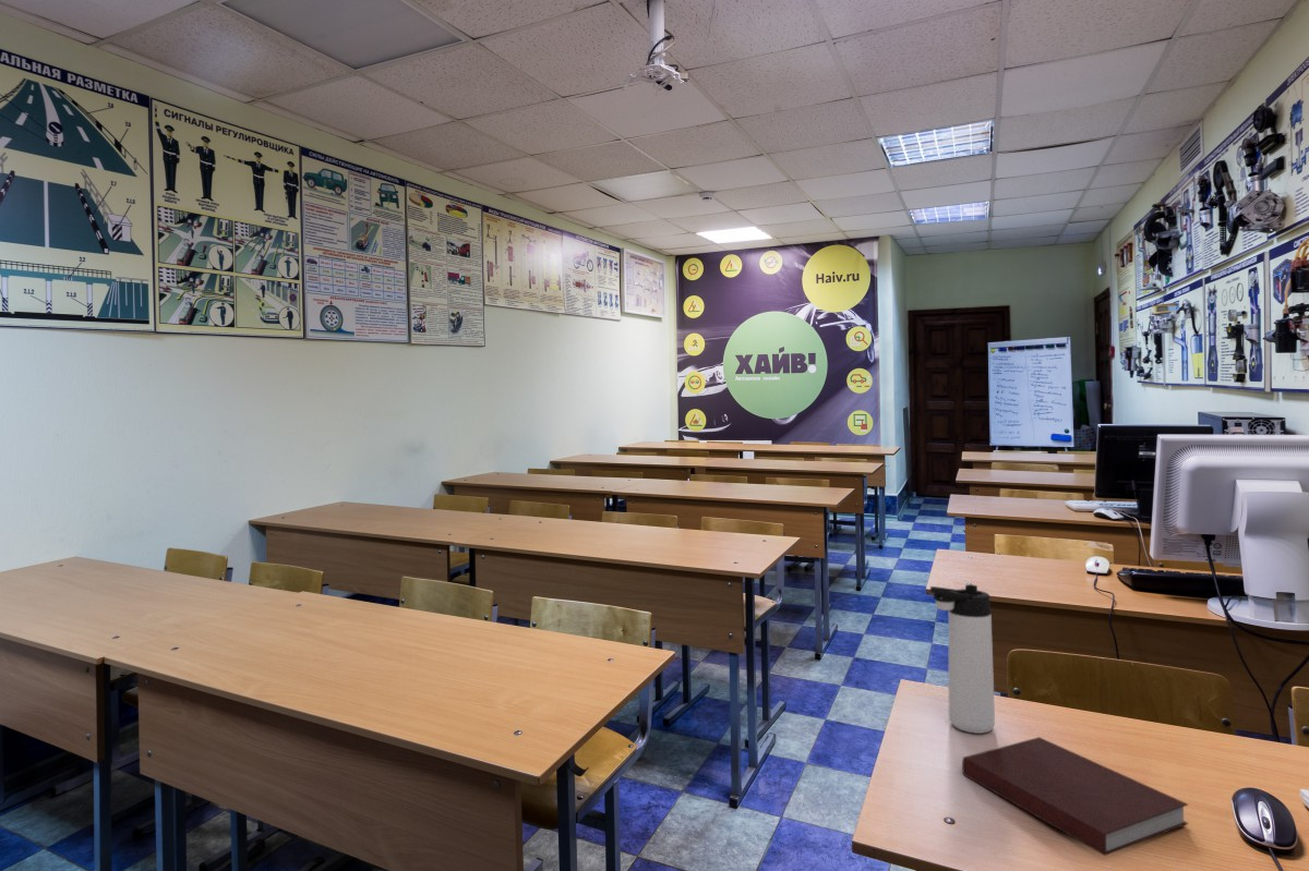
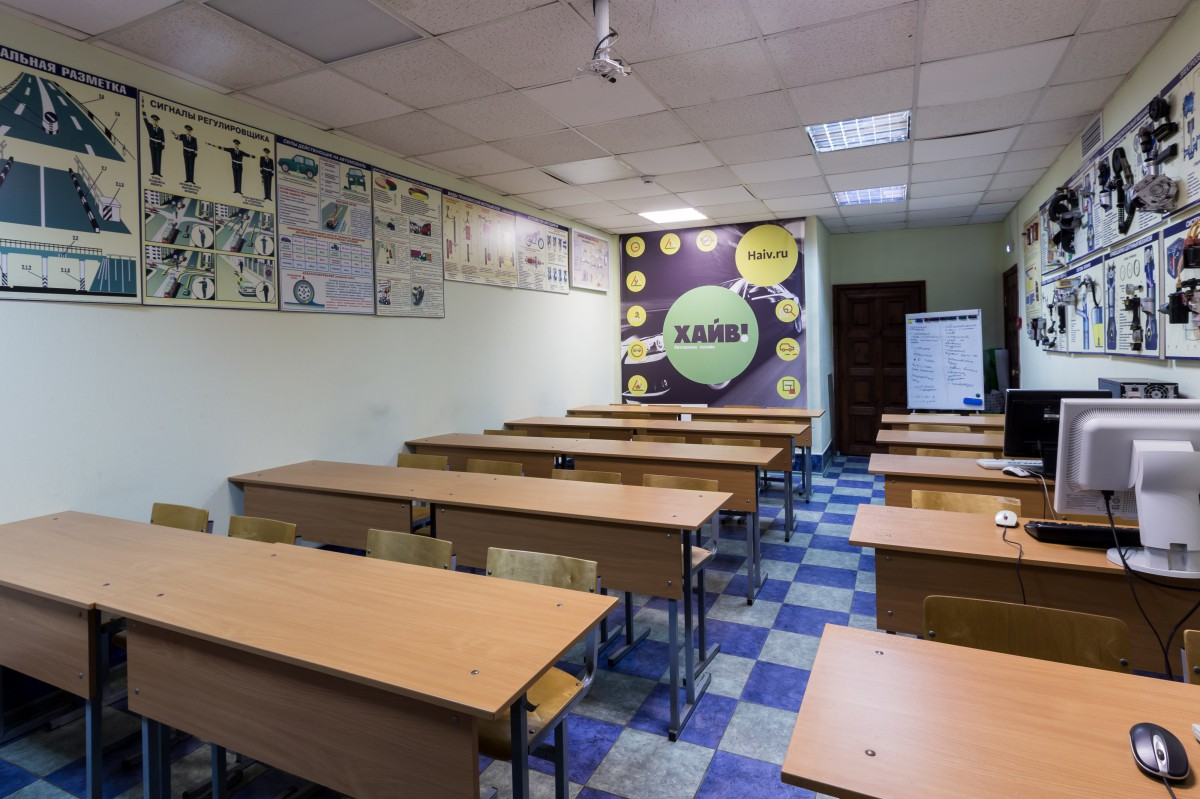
- notebook [961,736,1190,857]
- thermos bottle [929,583,996,735]
